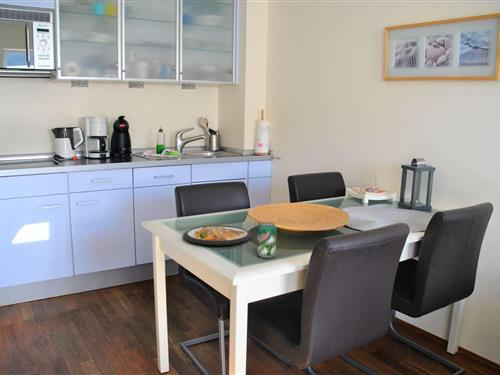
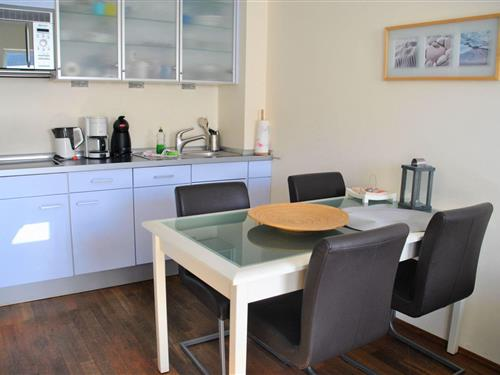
- beverage can [256,221,277,259]
- dish [182,224,252,246]
